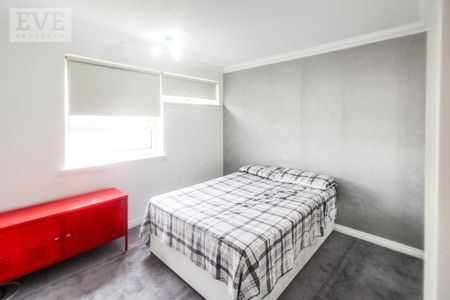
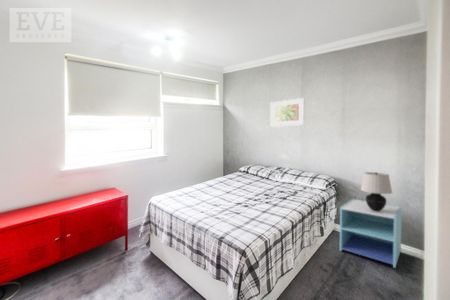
+ table lamp [360,171,393,211]
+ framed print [269,97,305,128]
+ nightstand [339,198,403,269]
